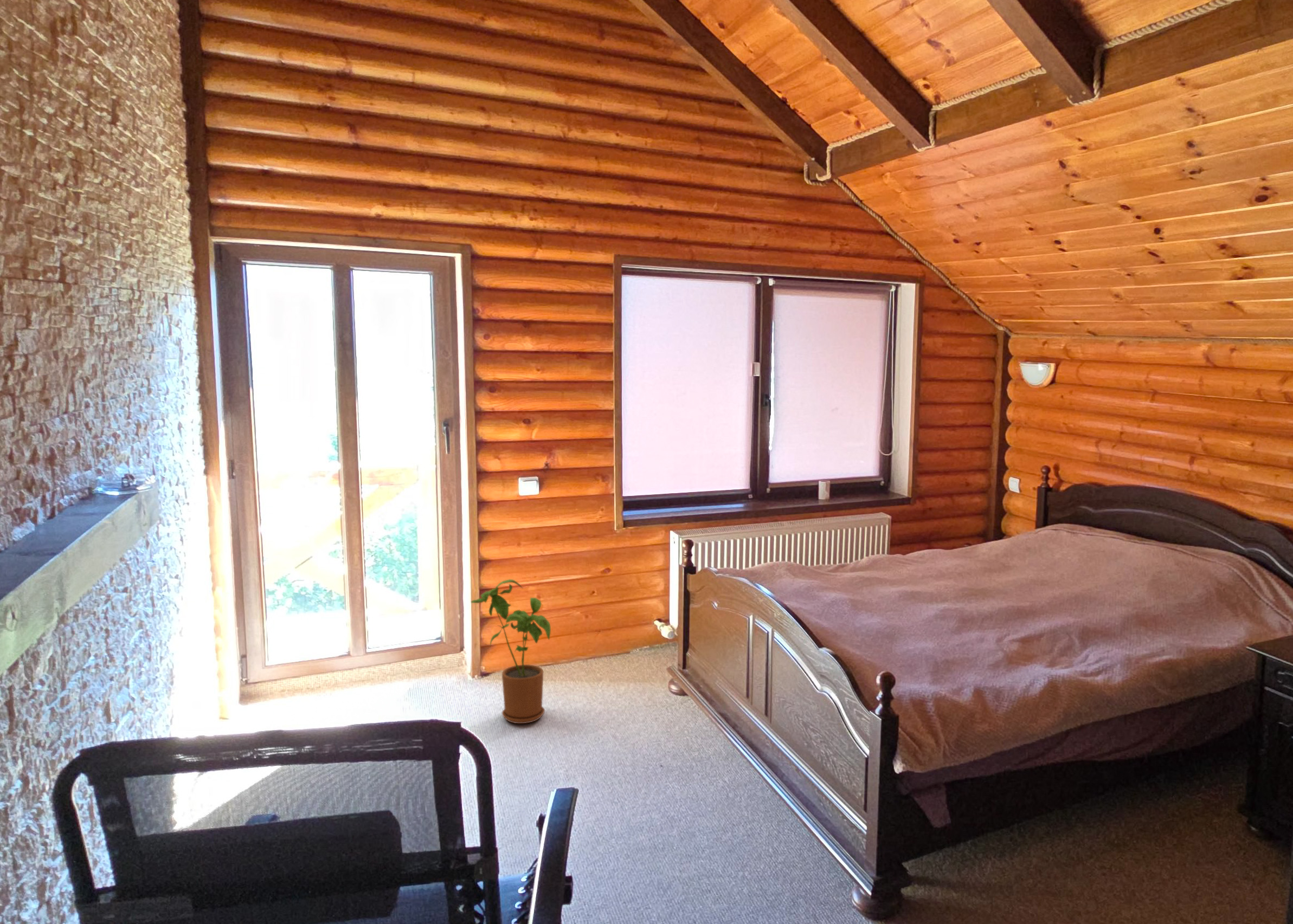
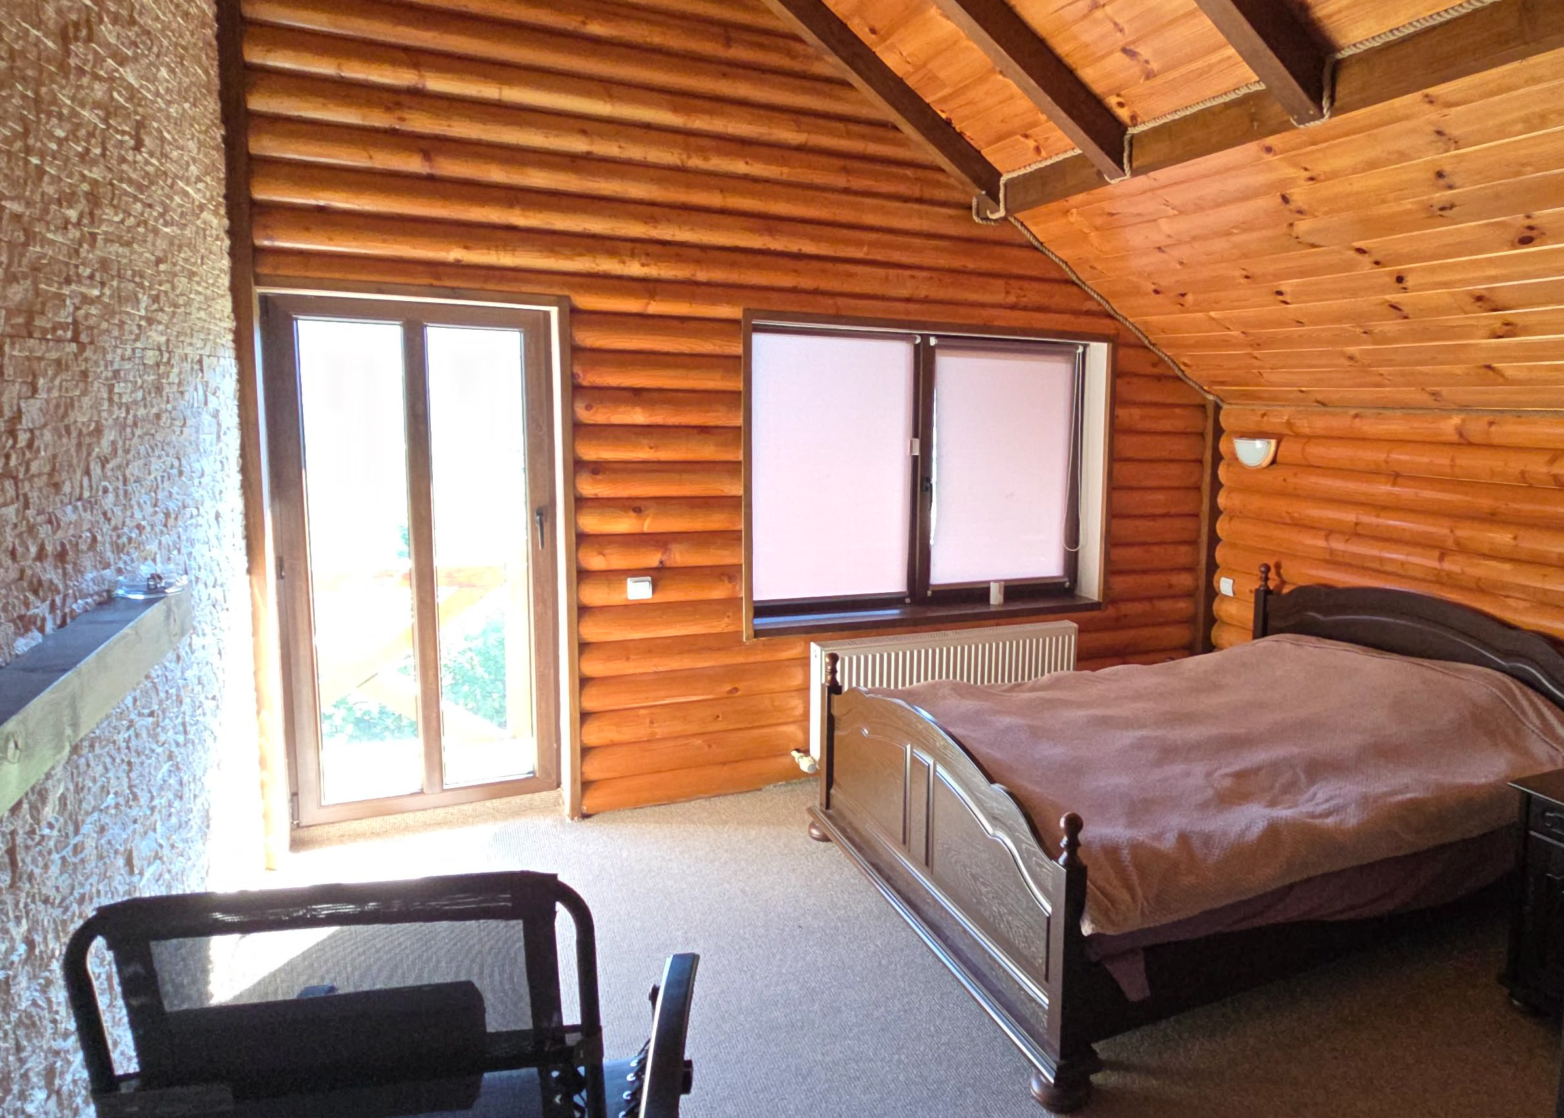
- house plant [471,579,551,724]
